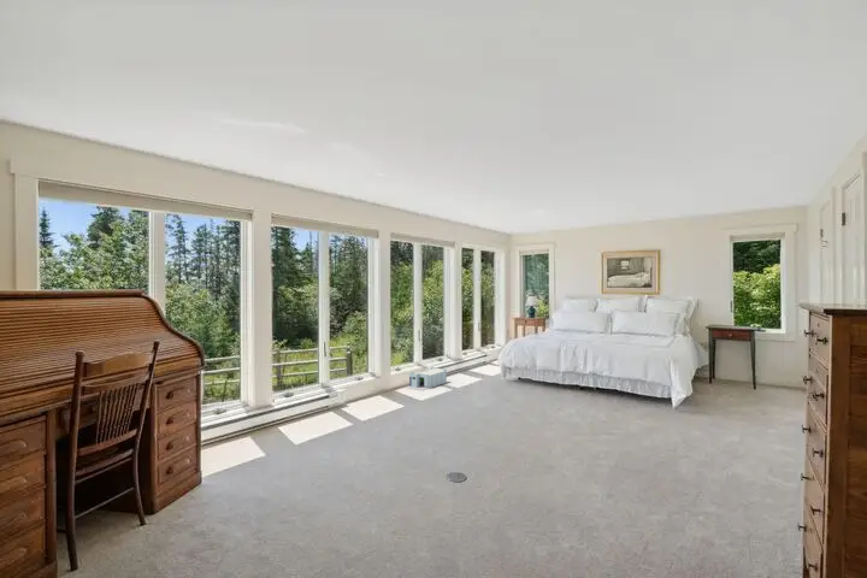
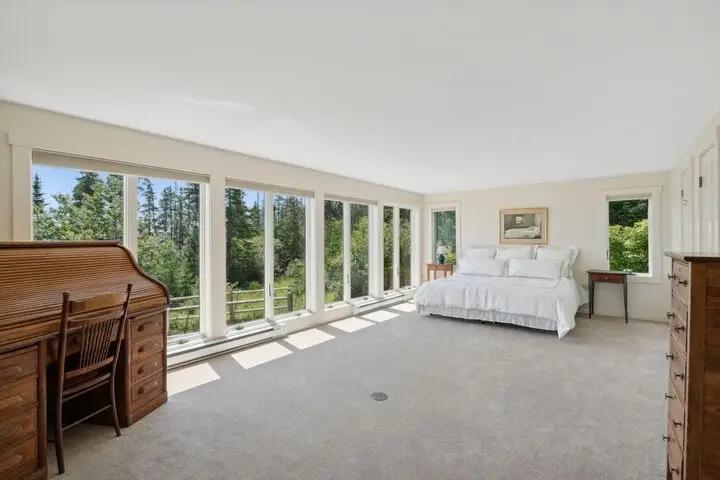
- storage bin [406,366,448,391]
